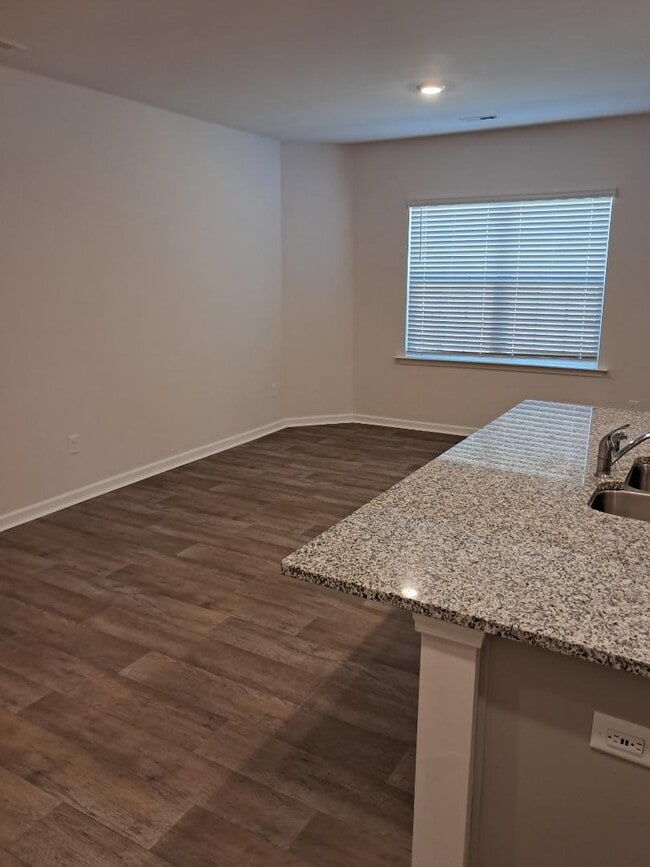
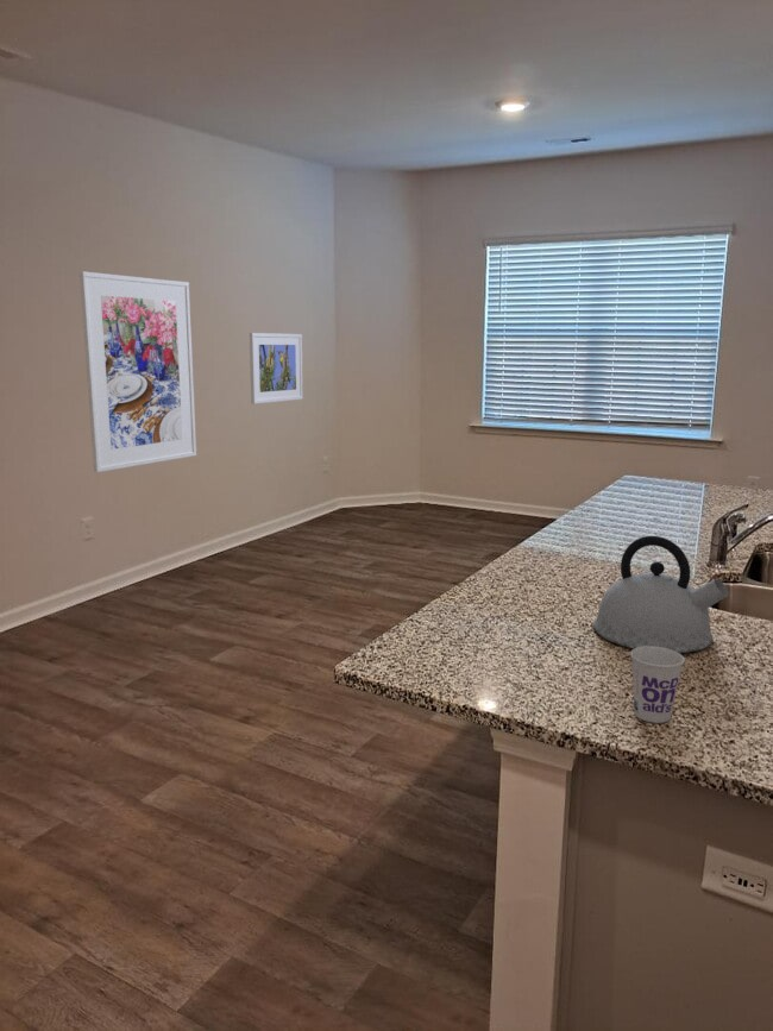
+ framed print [249,332,304,406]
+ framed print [78,270,197,473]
+ cup [629,646,686,724]
+ kettle [592,535,729,654]
